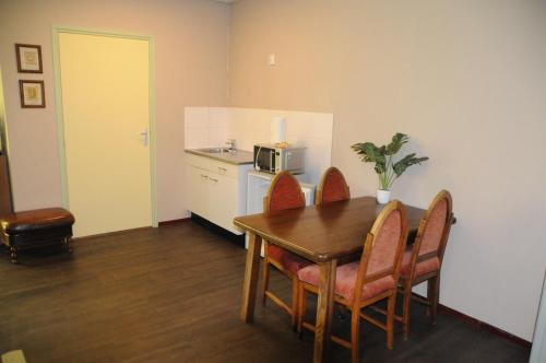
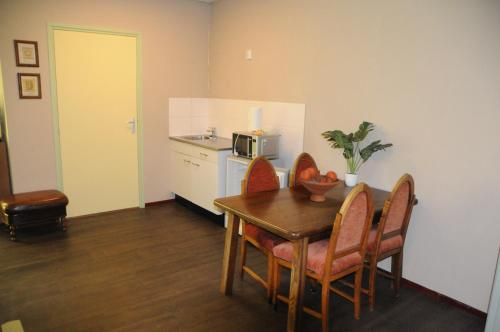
+ fruit bowl [297,167,342,203]
